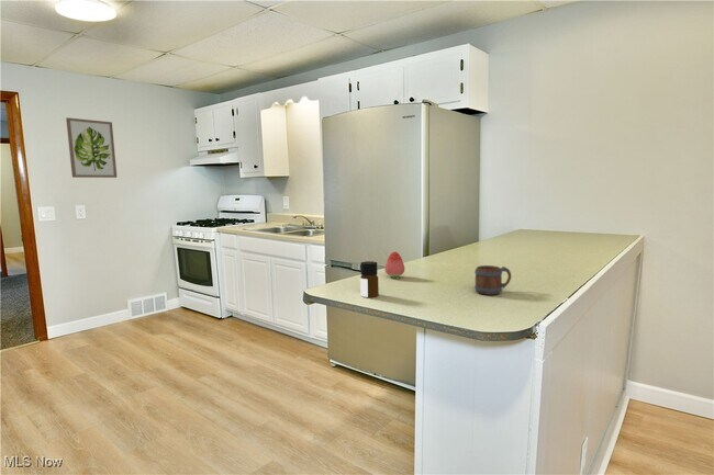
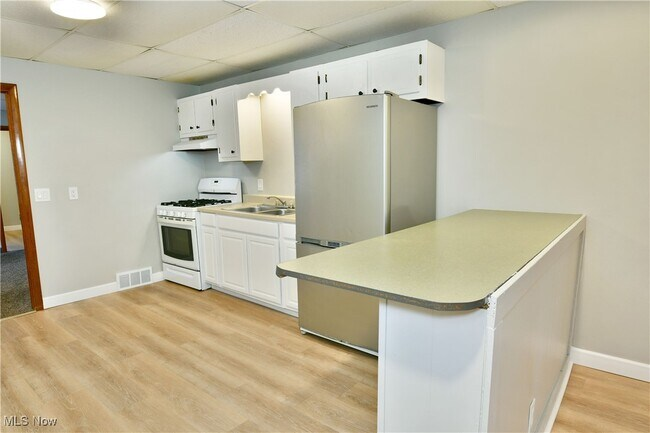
- wall art [65,116,118,179]
- fruit [383,251,405,280]
- bottle [359,260,380,298]
- mug [473,264,512,296]
